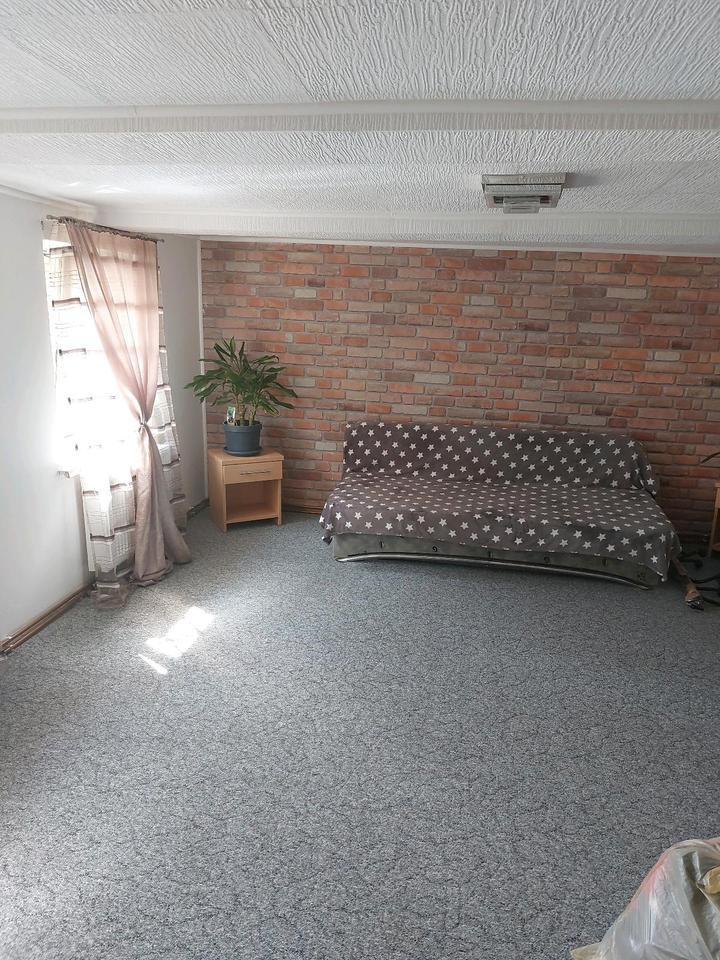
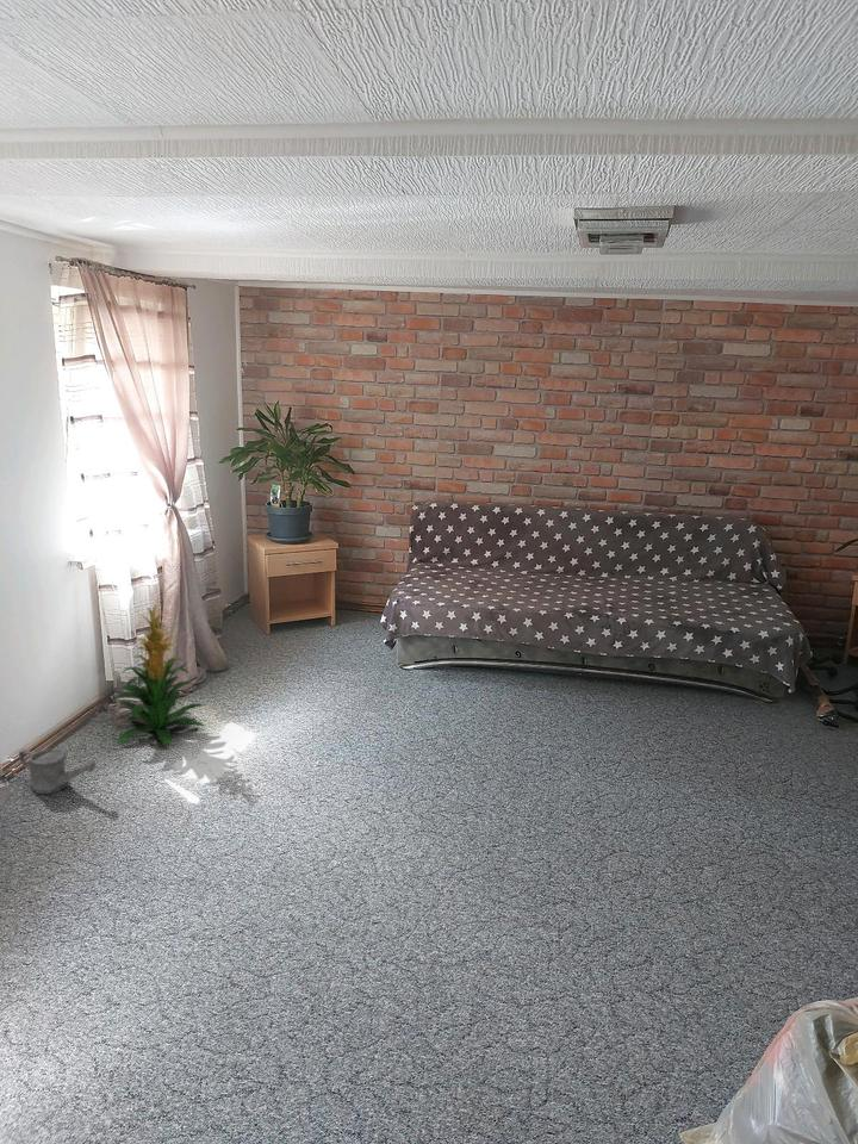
+ indoor plant [112,603,207,747]
+ watering can [18,748,98,795]
